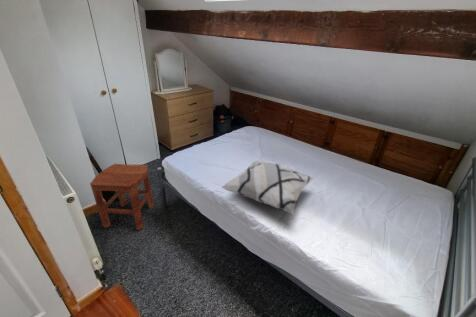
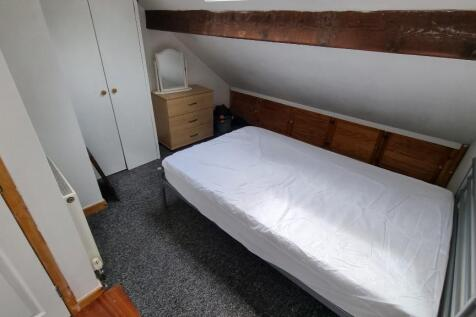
- decorative pillow [220,160,315,215]
- stool [89,163,155,231]
